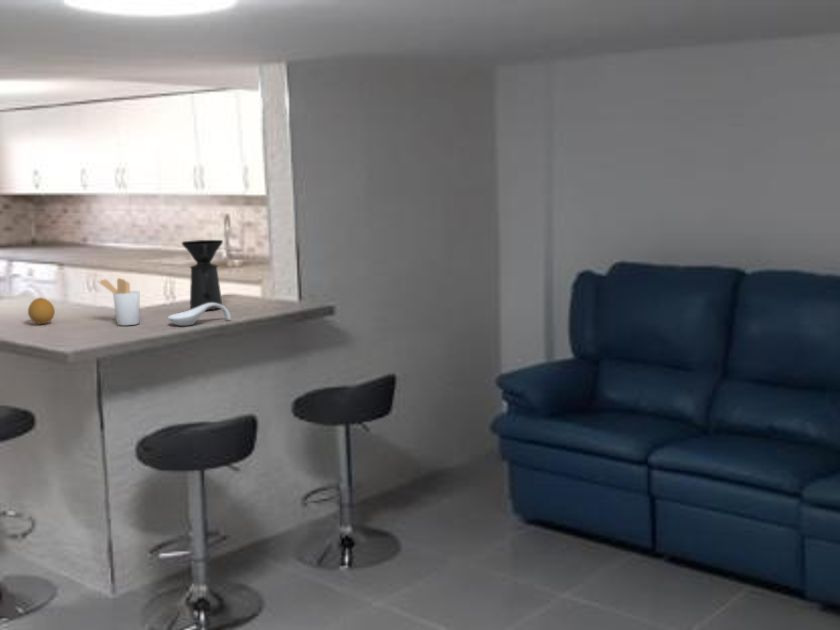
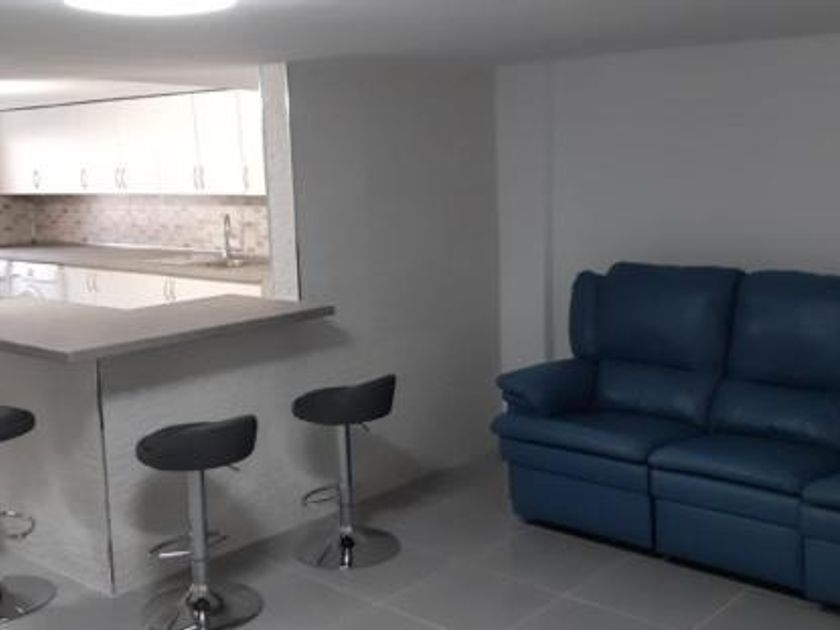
- fruit [27,297,56,325]
- spoon rest [167,303,232,327]
- coffee maker [181,239,224,311]
- utensil holder [97,277,141,326]
